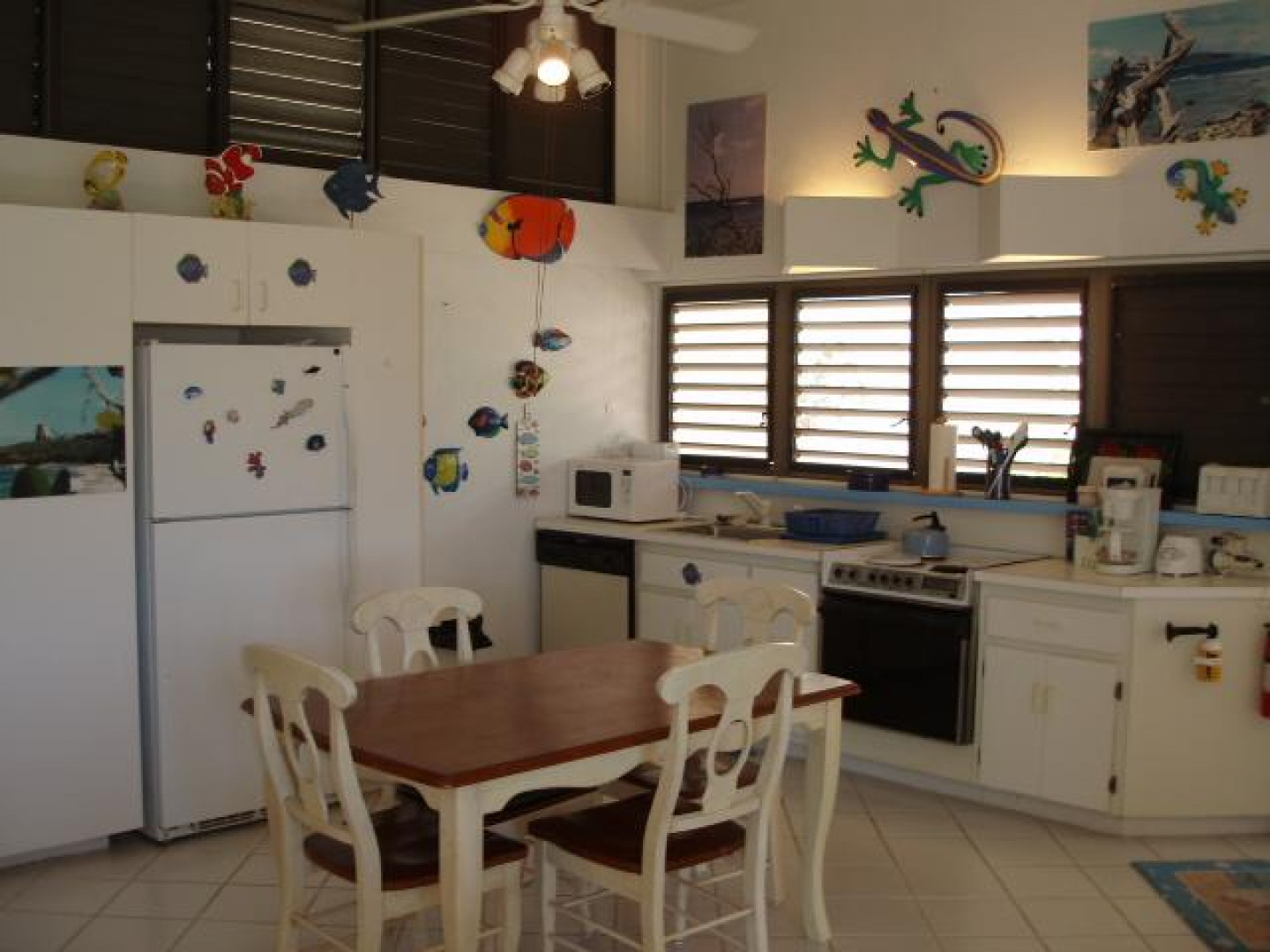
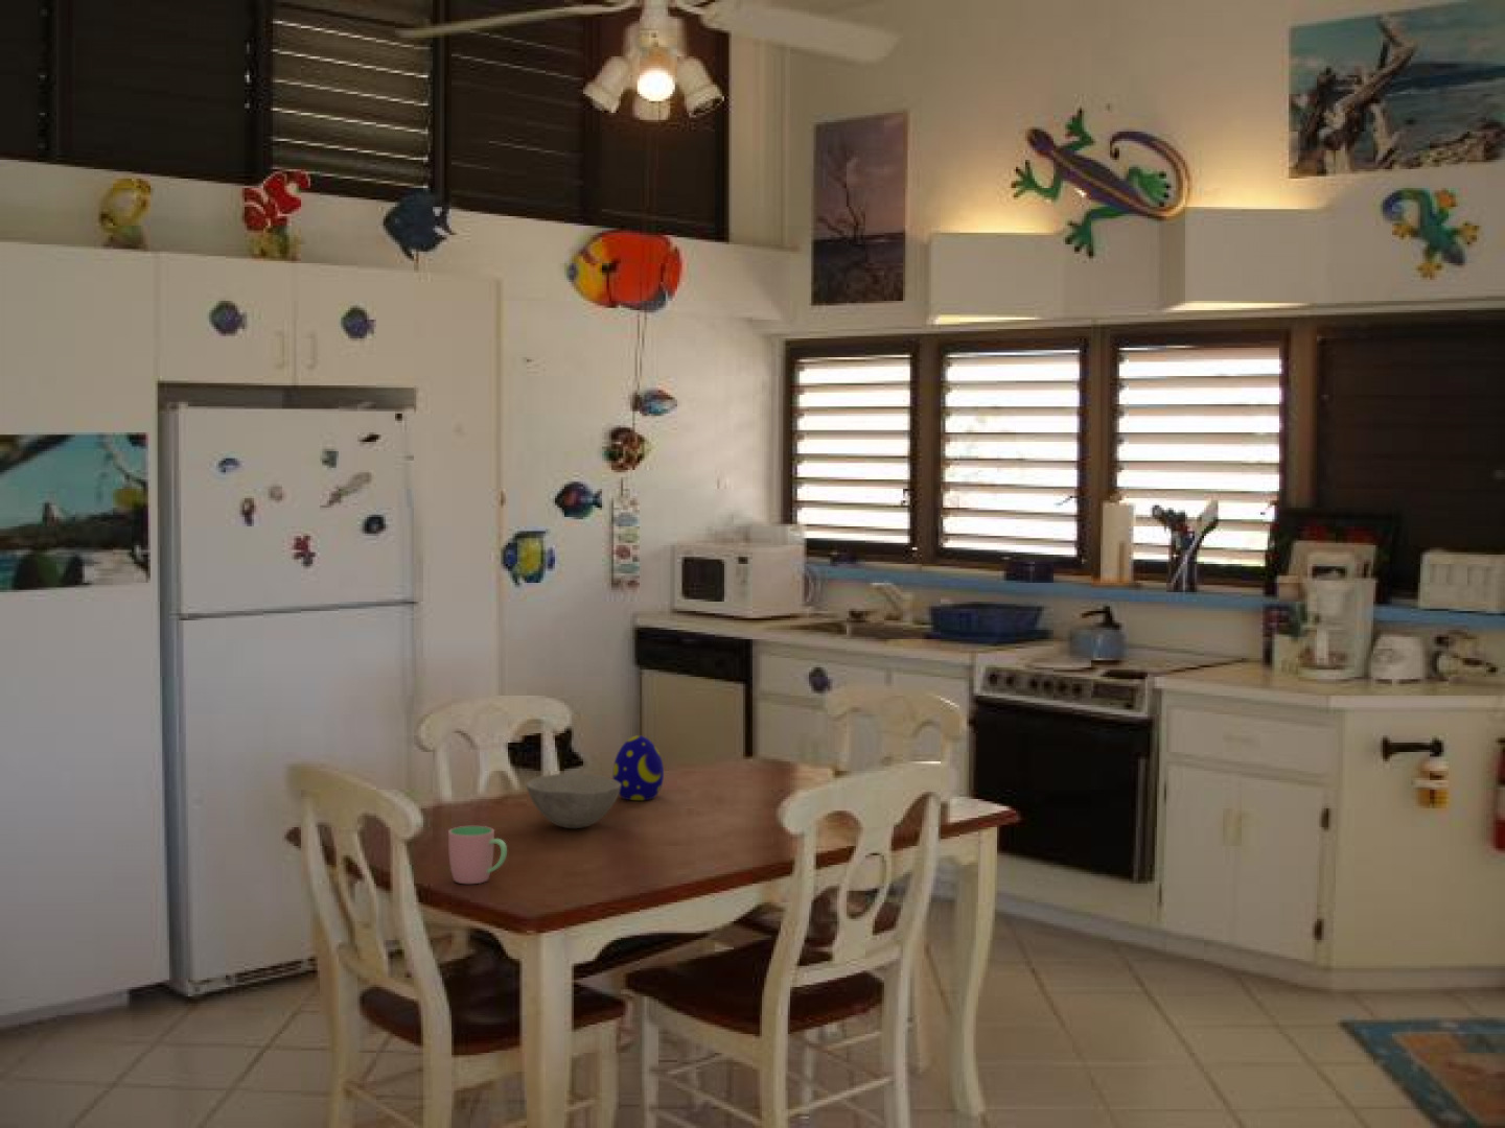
+ bowl [526,773,621,829]
+ decorative egg [611,735,665,801]
+ cup [447,825,508,885]
